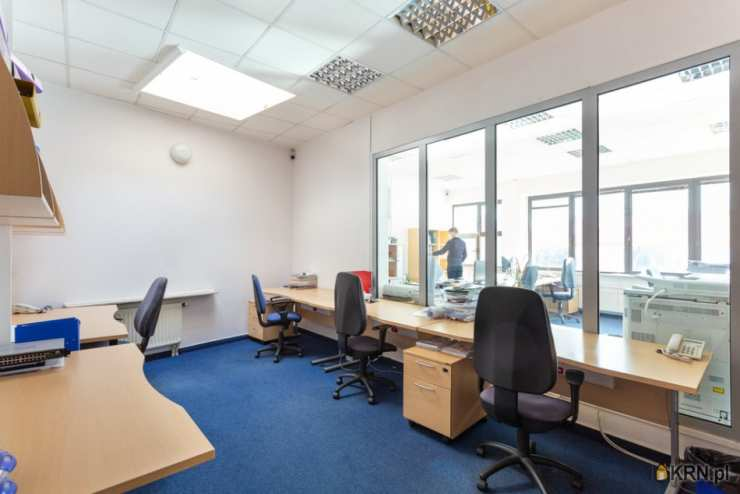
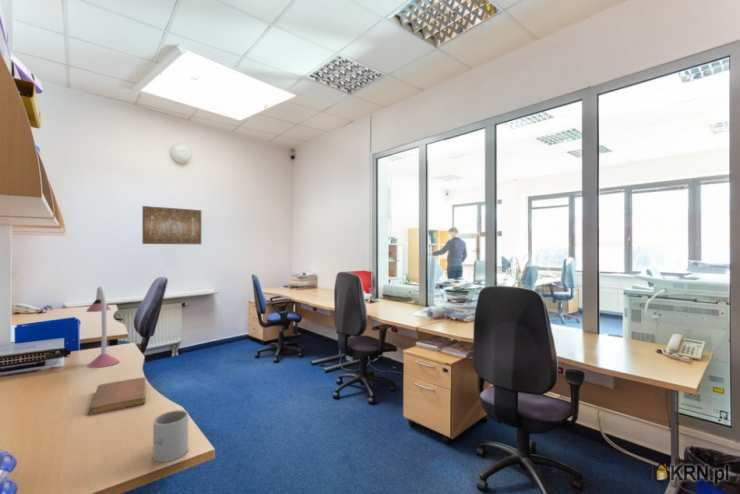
+ mug [152,409,189,463]
+ notebook [88,376,147,416]
+ desk lamp [85,285,120,369]
+ wall art [141,205,202,245]
